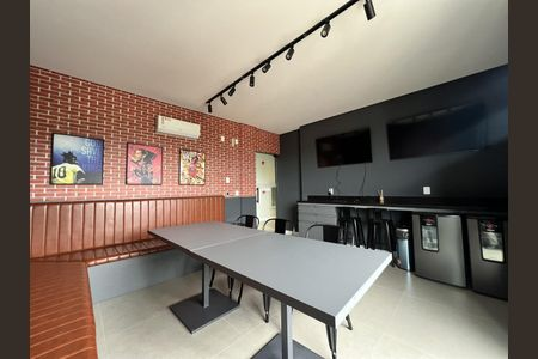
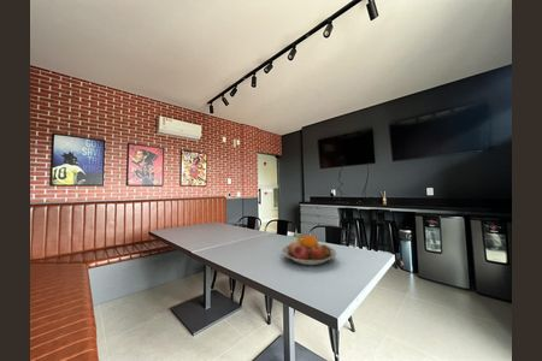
+ fruit bowl [281,232,337,266]
